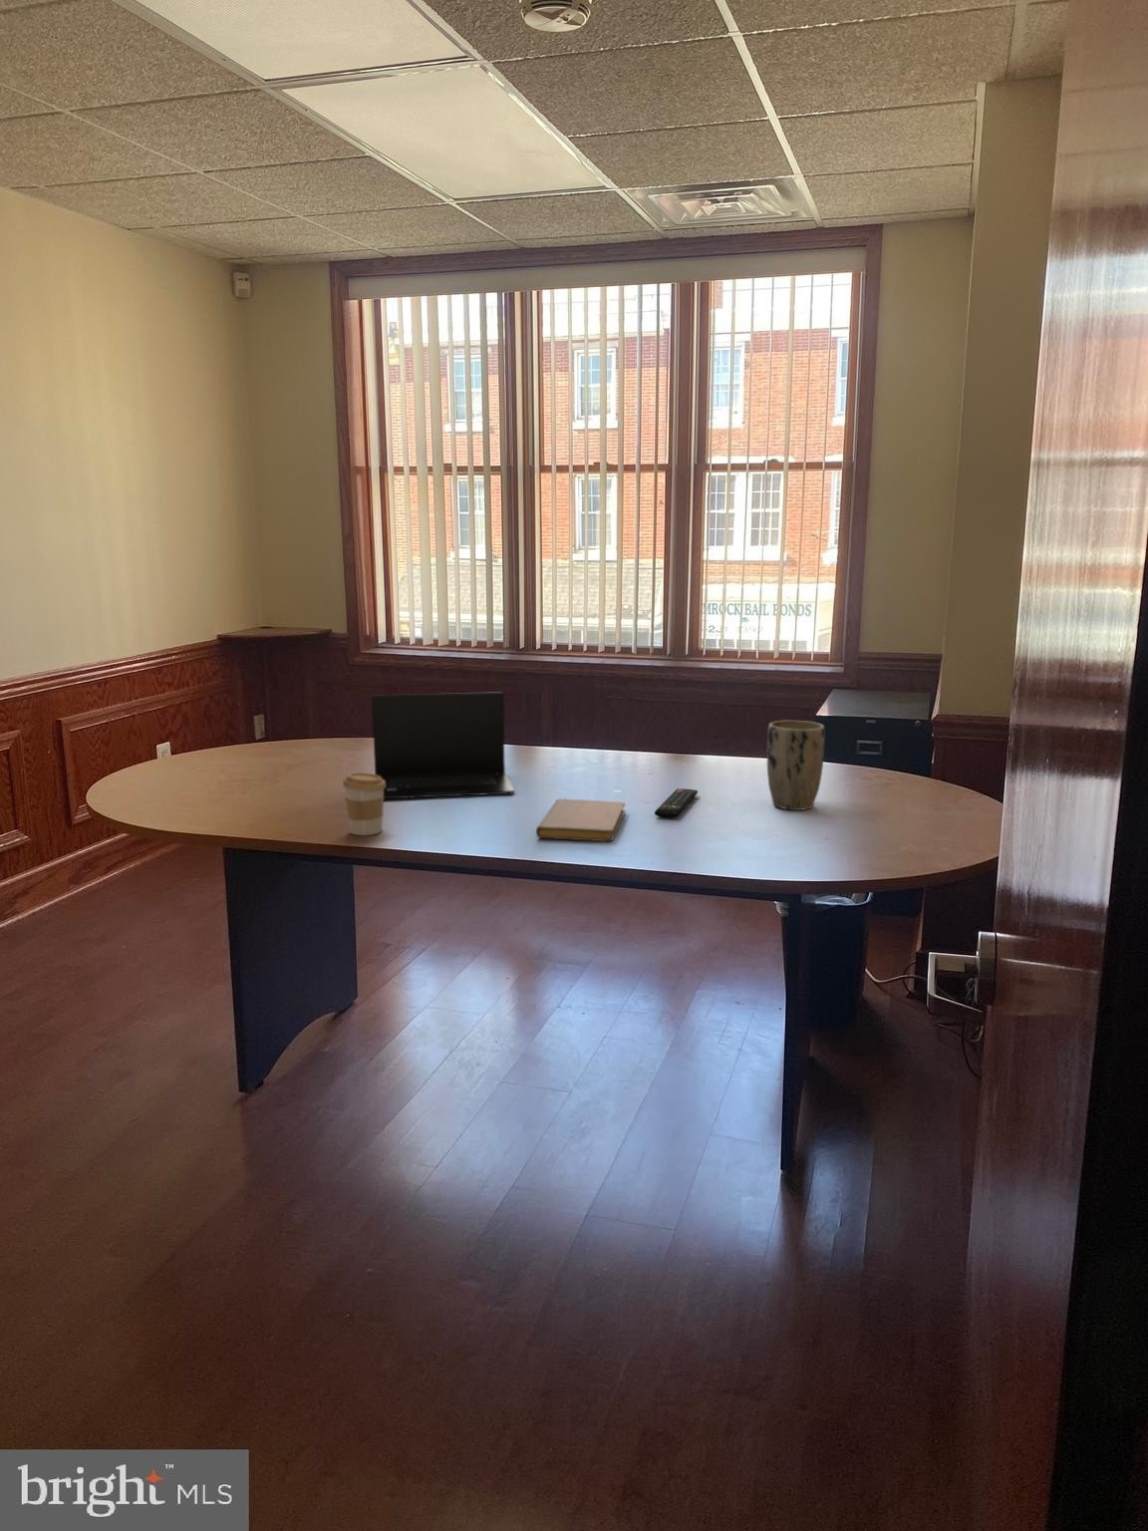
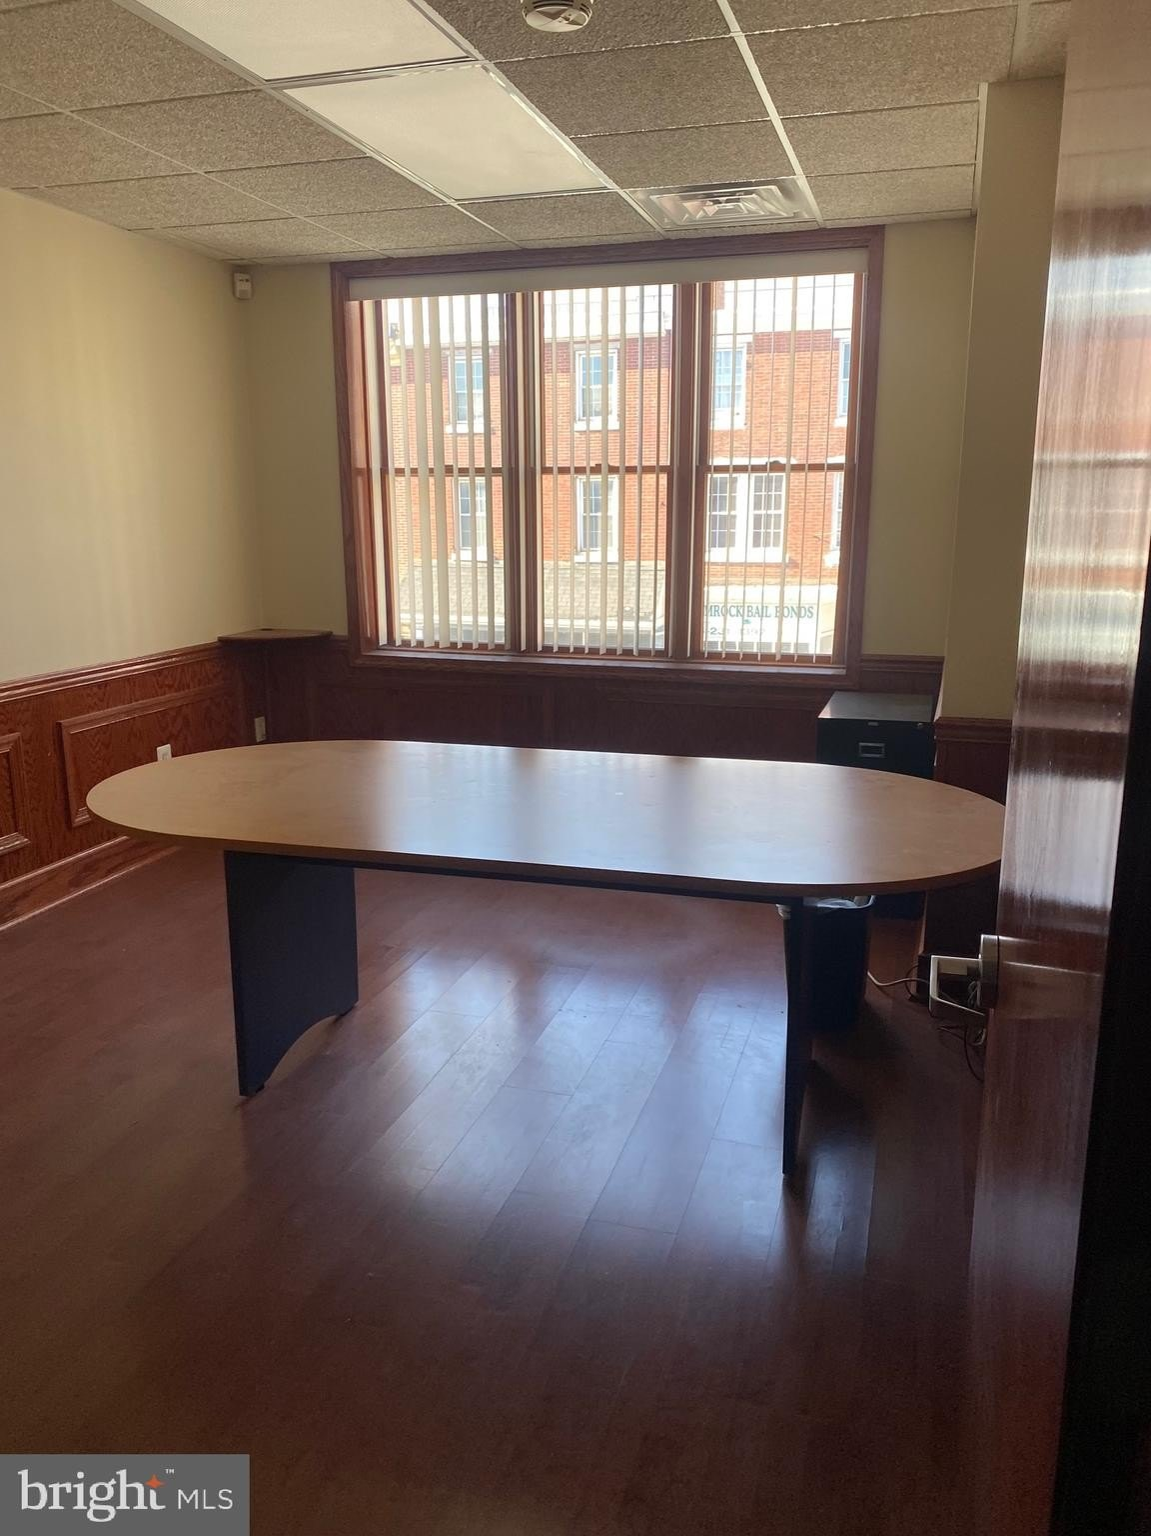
- laptop [370,691,515,800]
- plant pot [766,720,825,811]
- coffee cup [341,772,386,837]
- notebook [535,797,626,843]
- remote control [654,787,698,820]
